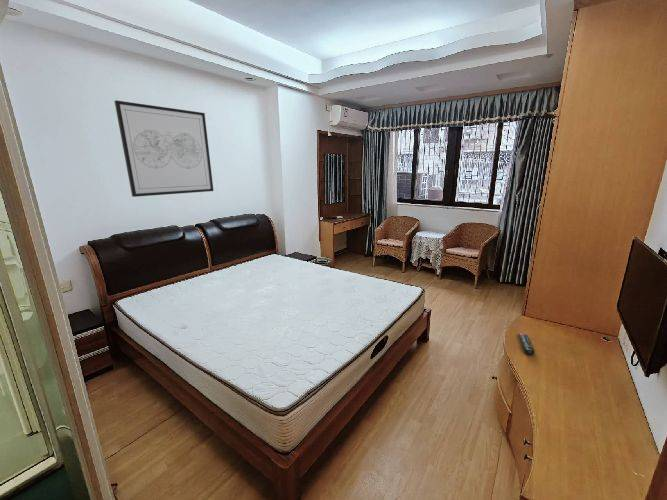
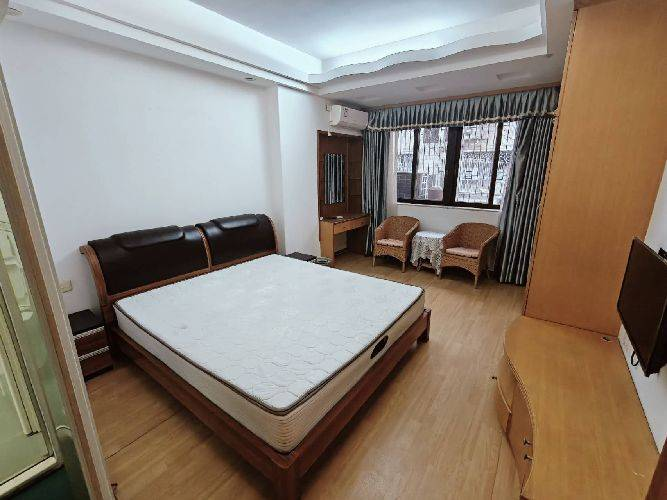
- wall art [114,99,214,198]
- remote control [517,333,536,356]
